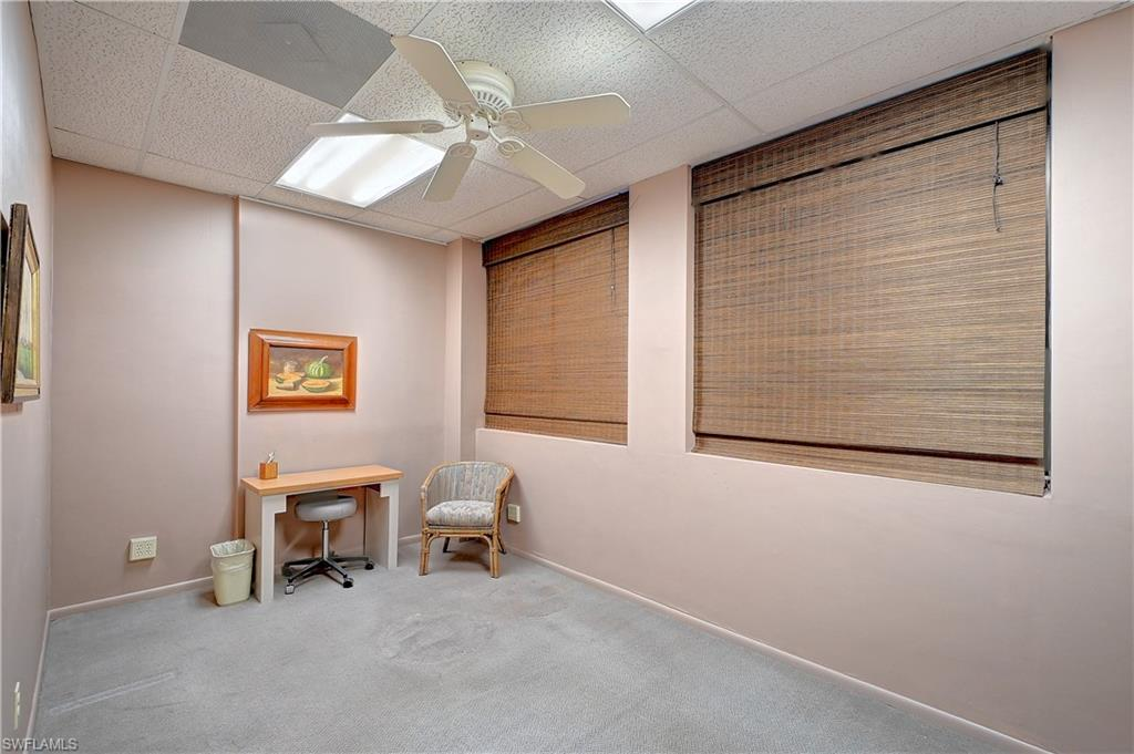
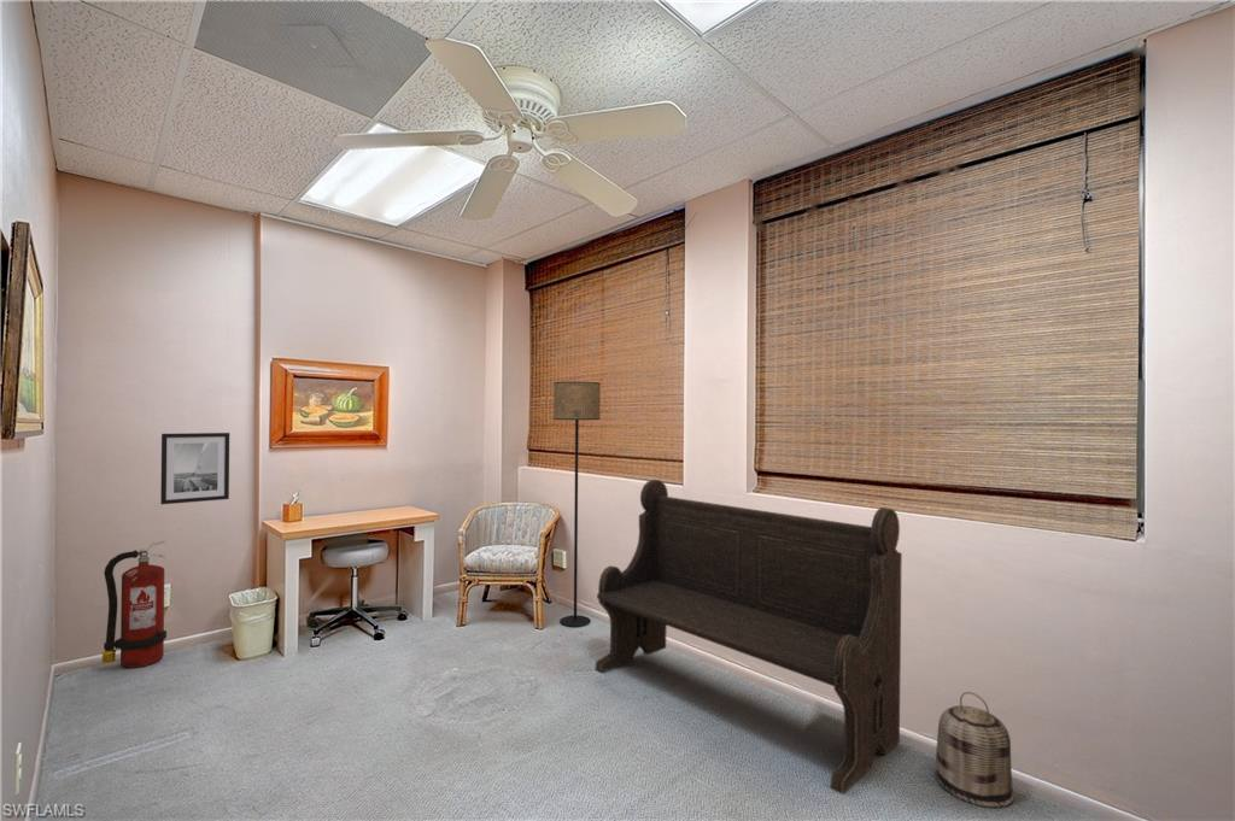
+ fire extinguisher [100,539,168,669]
+ basket [933,691,1015,809]
+ wall art [159,432,230,505]
+ bench [595,479,903,796]
+ floor lamp [552,381,602,628]
